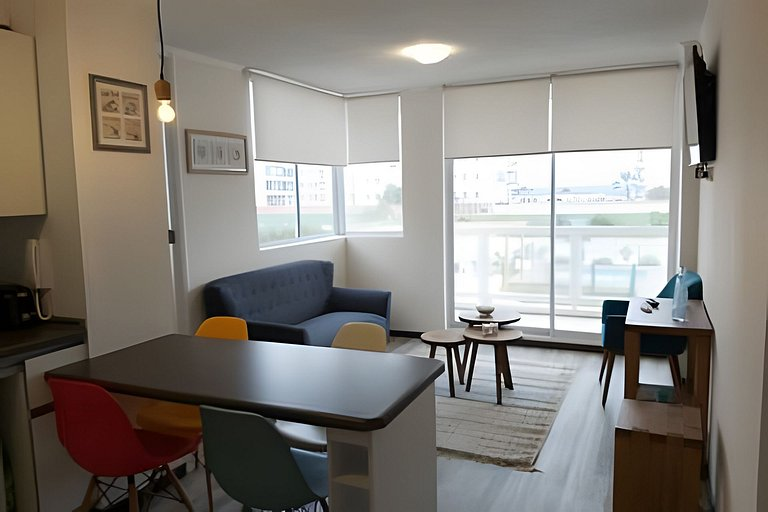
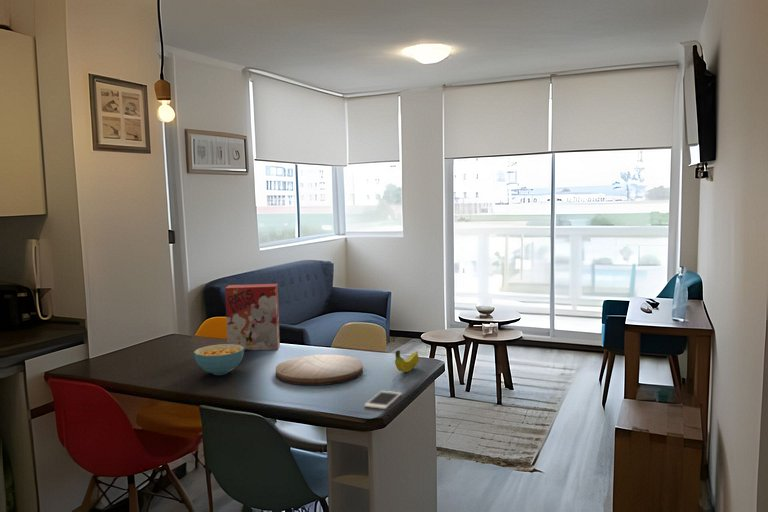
+ cell phone [363,390,403,410]
+ cereal box [224,283,281,352]
+ fruit [394,350,420,373]
+ cereal bowl [193,343,245,376]
+ cutting board [275,354,364,386]
